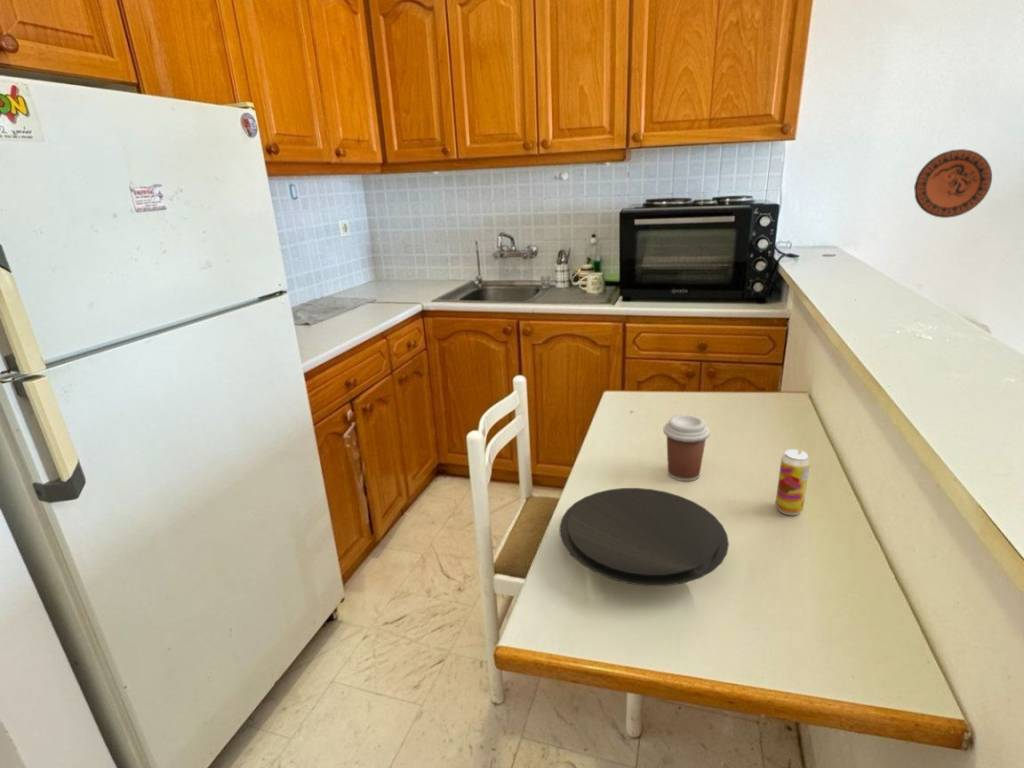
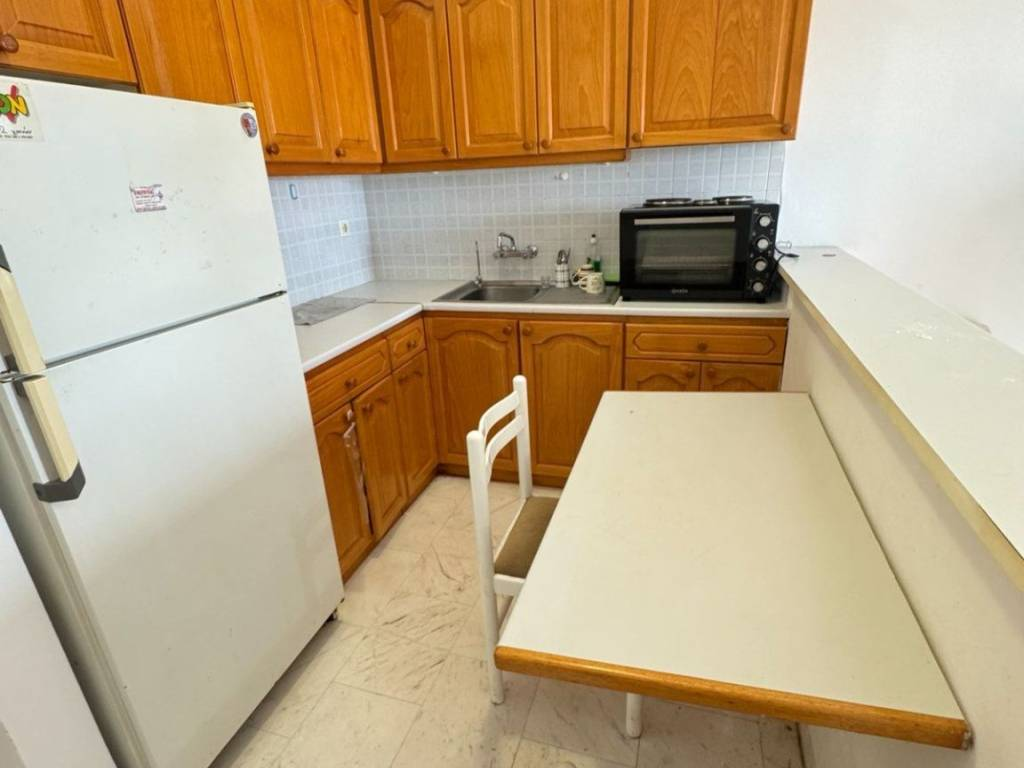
- beverage can [774,448,811,516]
- plate [558,487,730,587]
- decorative plate [913,148,993,219]
- coffee cup [662,414,711,482]
